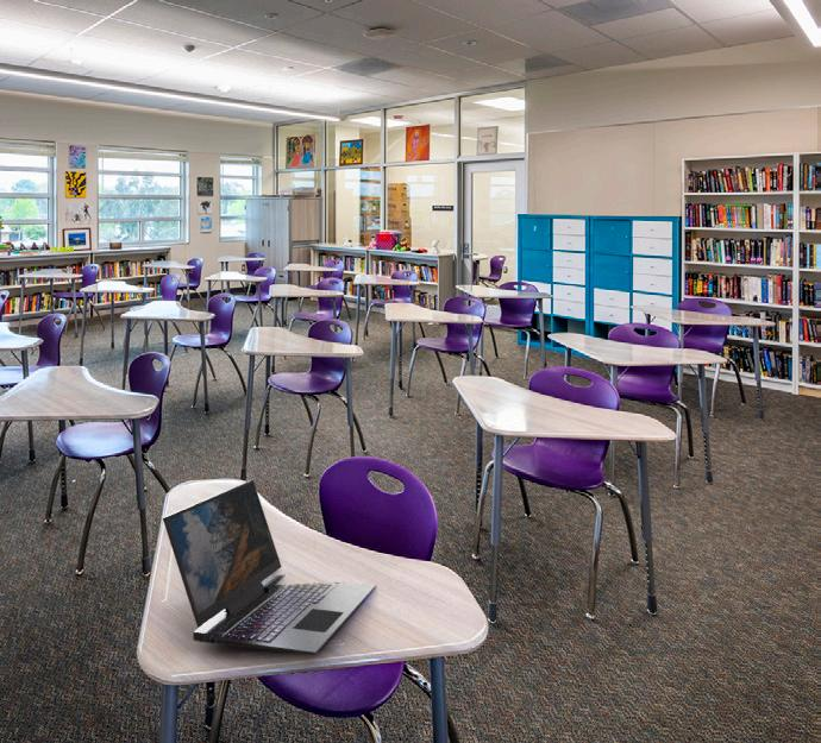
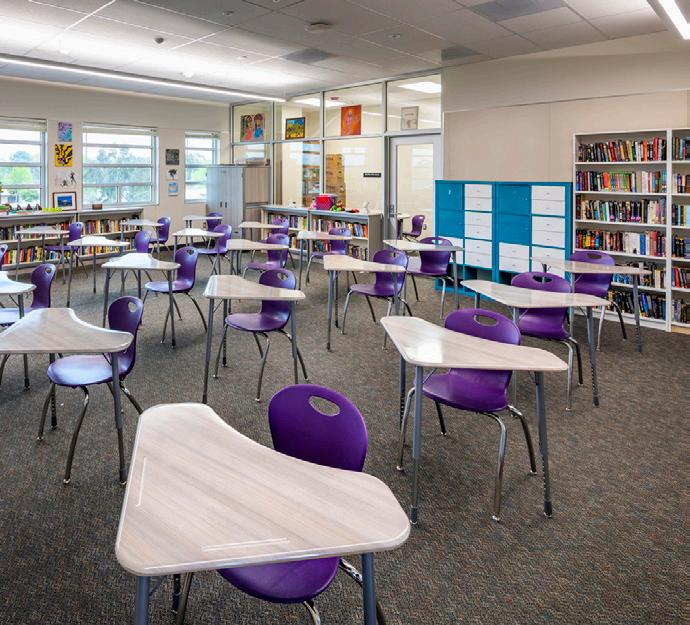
- laptop [161,479,377,656]
